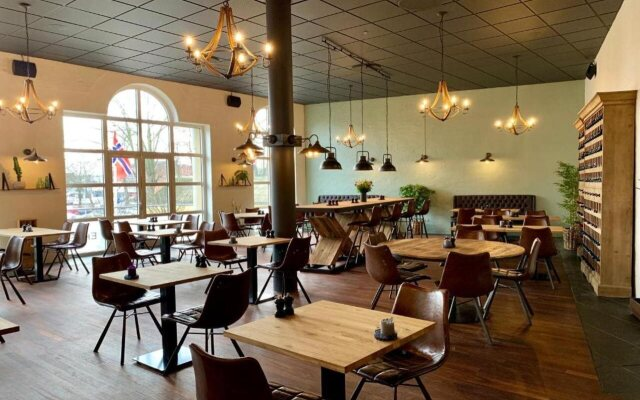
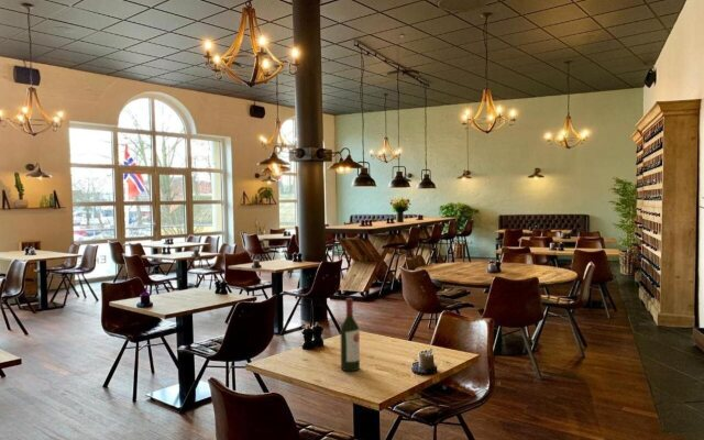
+ wine bottle [339,297,361,372]
